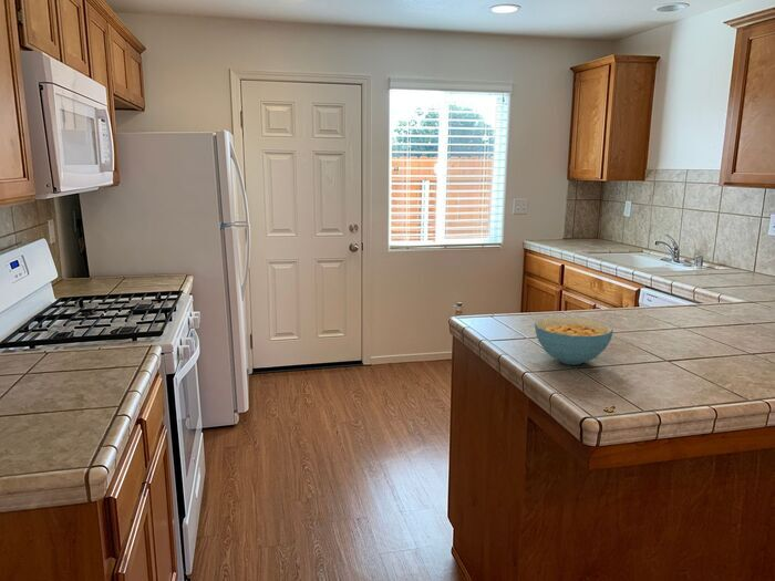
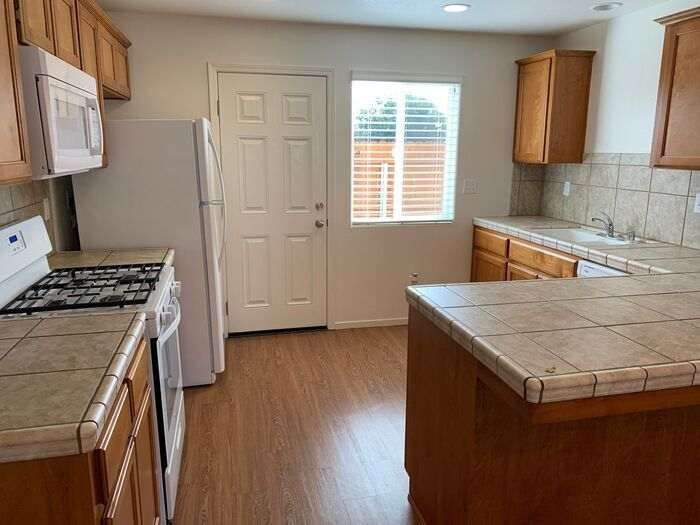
- cereal bowl [534,317,614,365]
